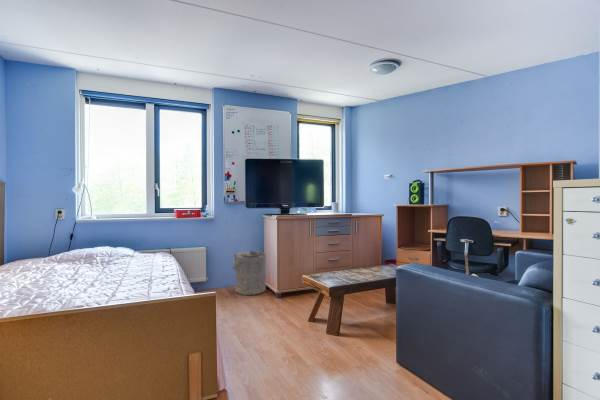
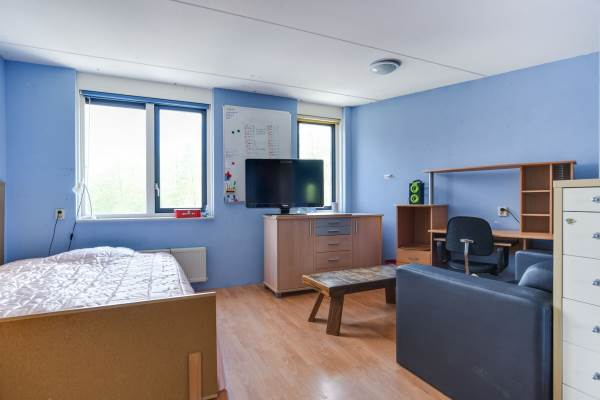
- laundry hamper [231,249,267,296]
